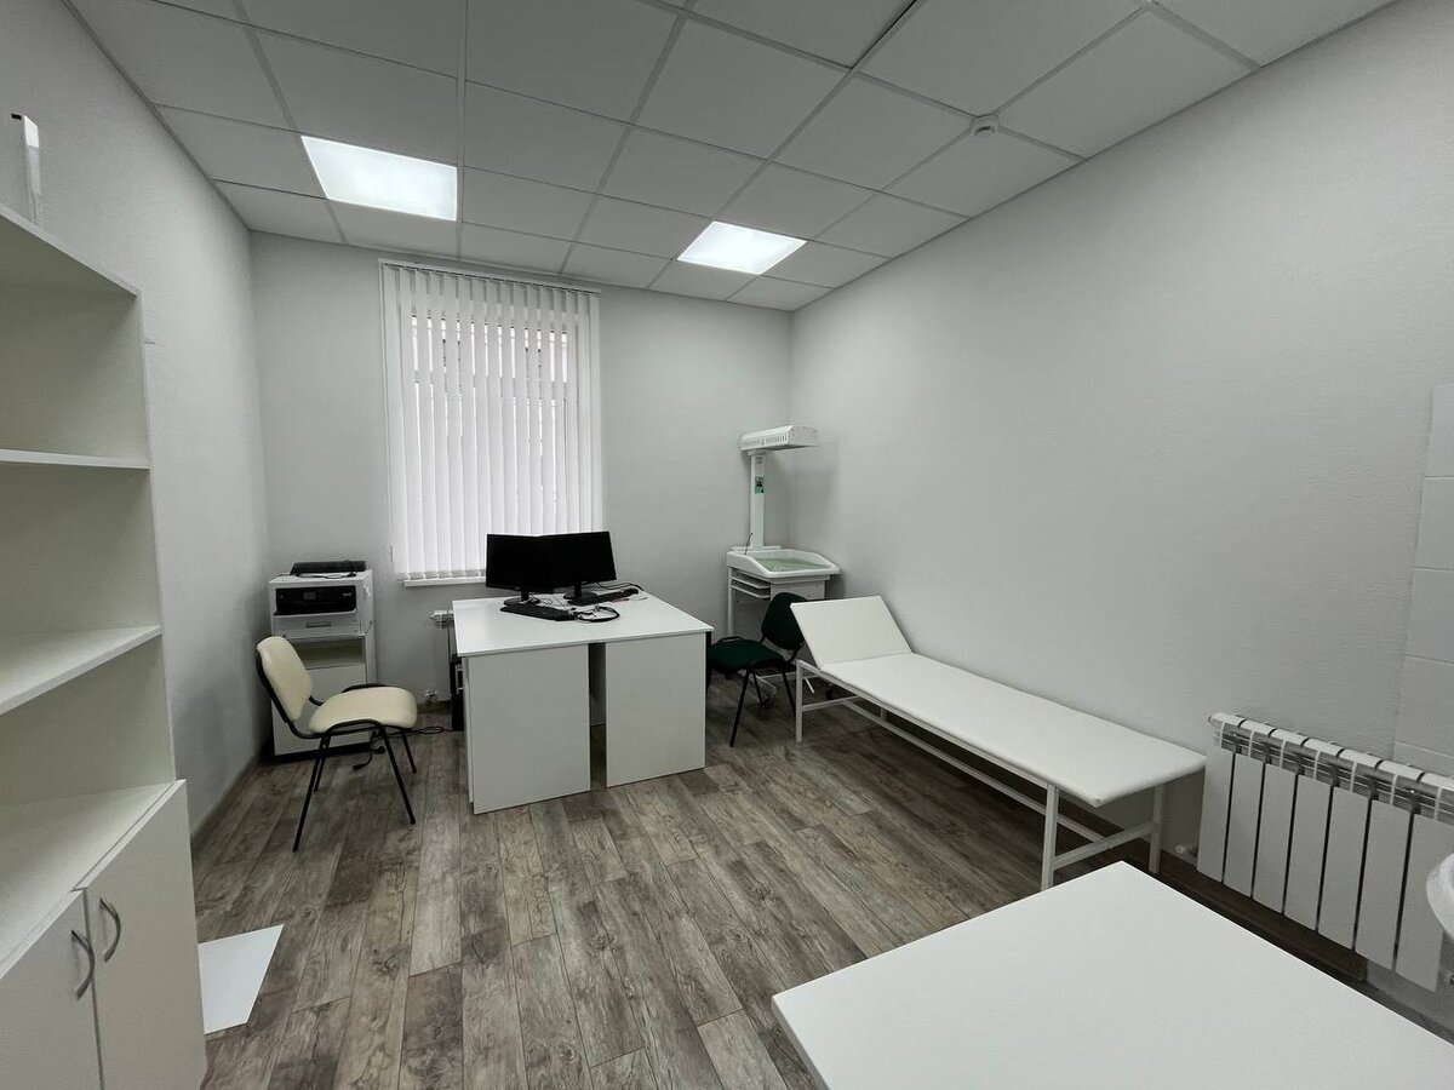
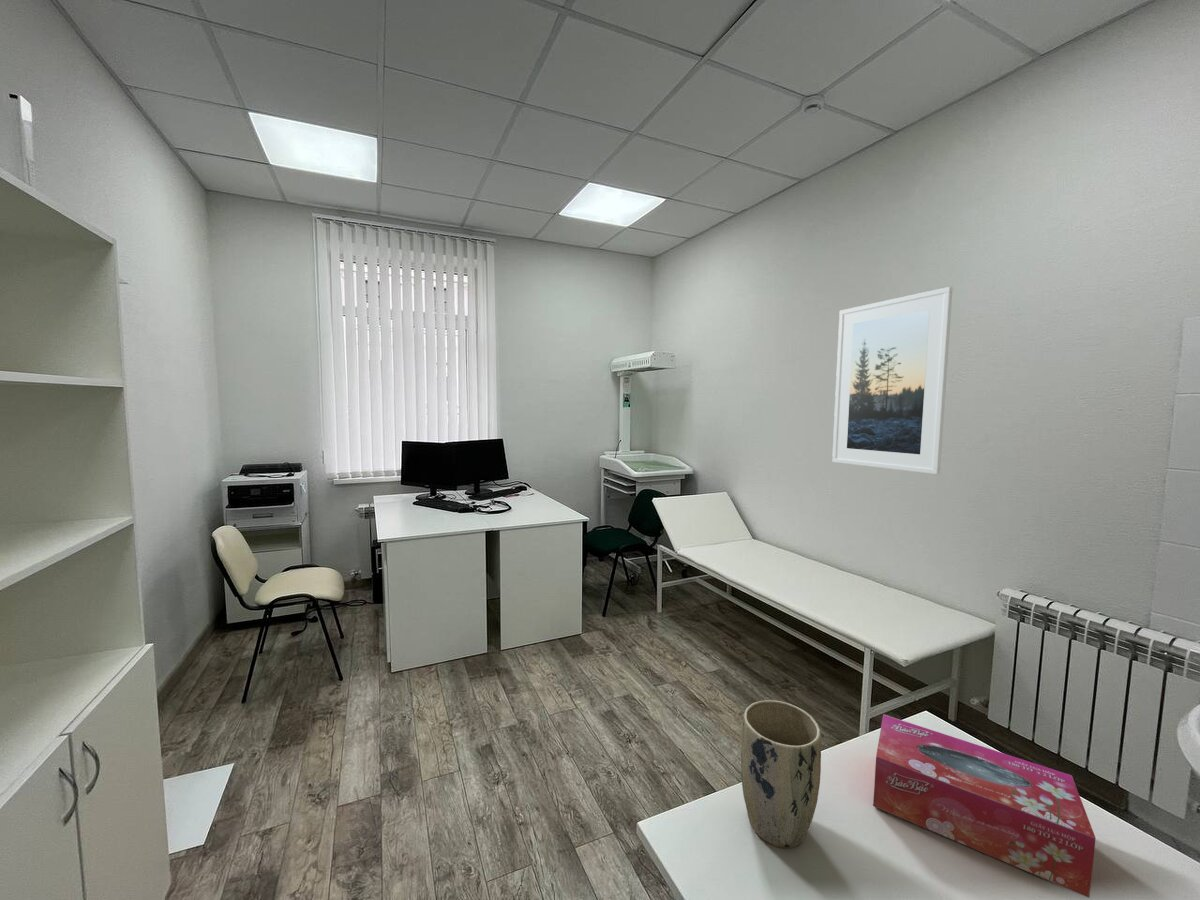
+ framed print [831,286,954,475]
+ plant pot [740,699,822,849]
+ tissue box [872,713,1097,899]
